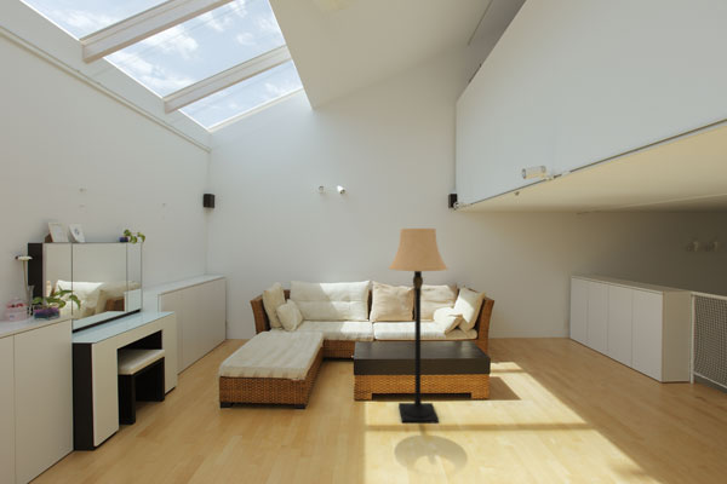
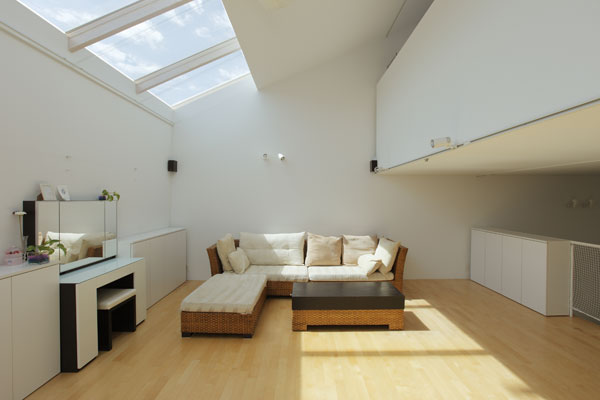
- lamp [388,227,450,424]
